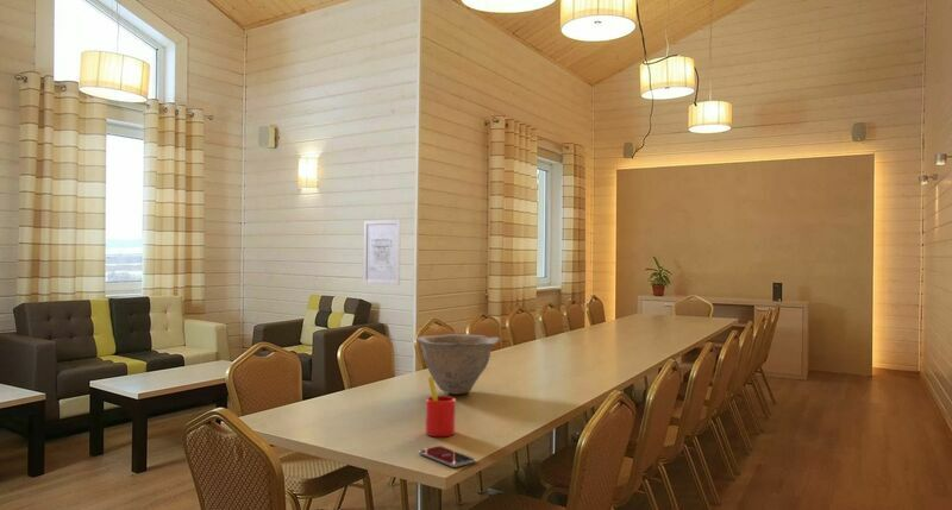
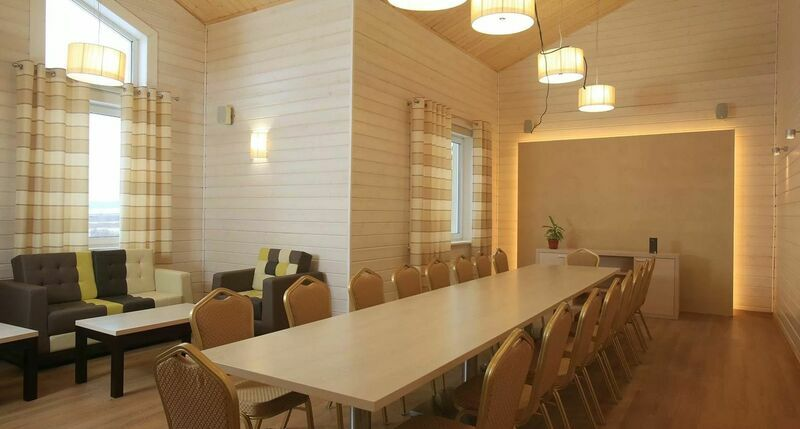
- wall art [362,219,402,287]
- bowl [415,333,501,396]
- smartphone [418,445,477,468]
- straw [425,376,457,437]
